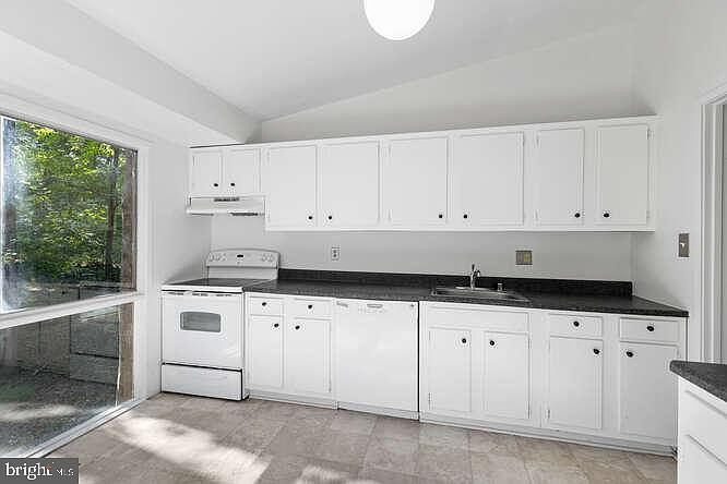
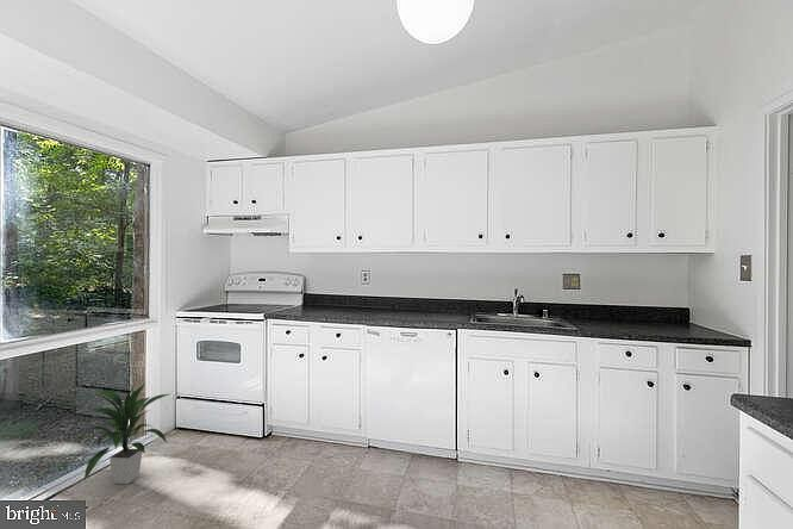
+ indoor plant [83,381,173,485]
